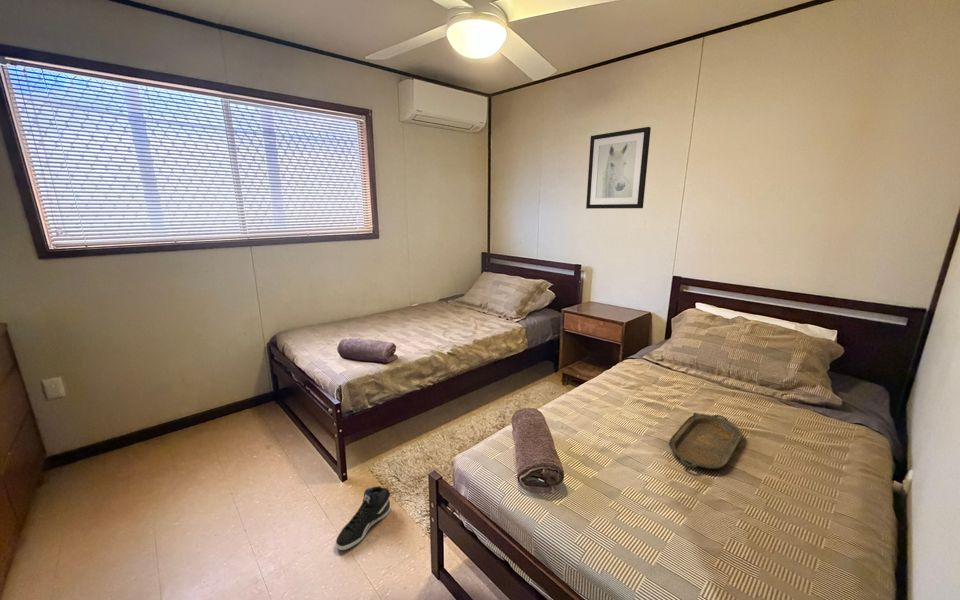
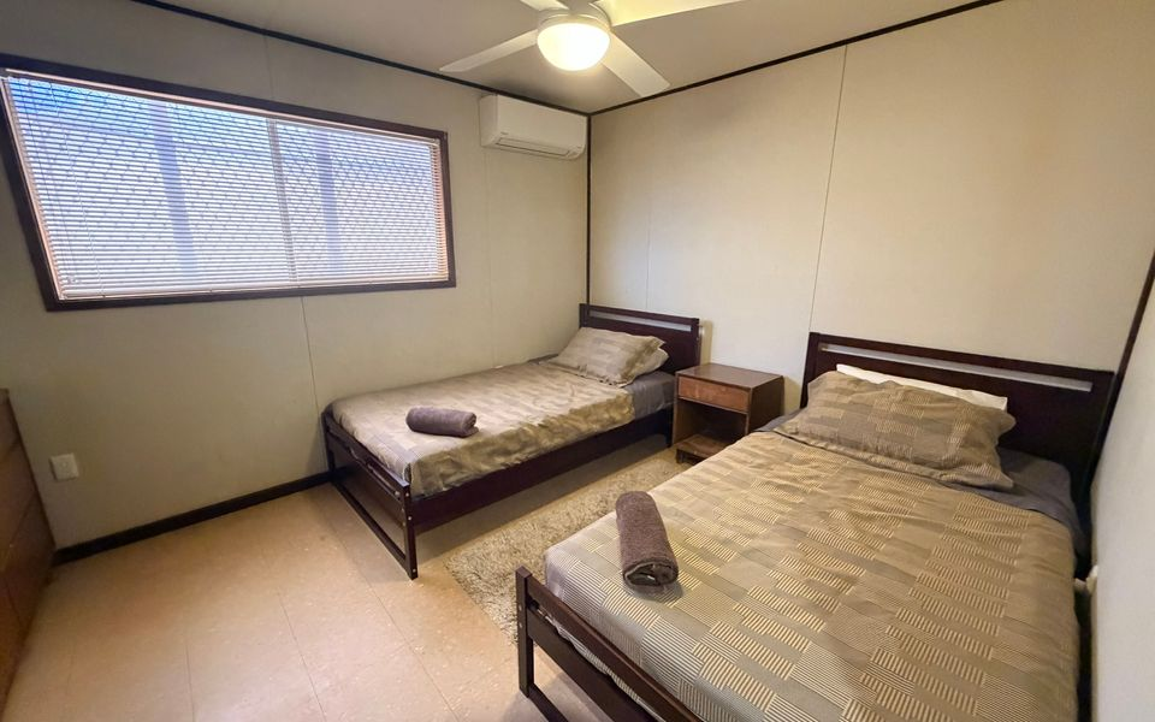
- sneaker [335,485,391,551]
- serving tray [668,412,743,470]
- wall art [585,126,652,210]
